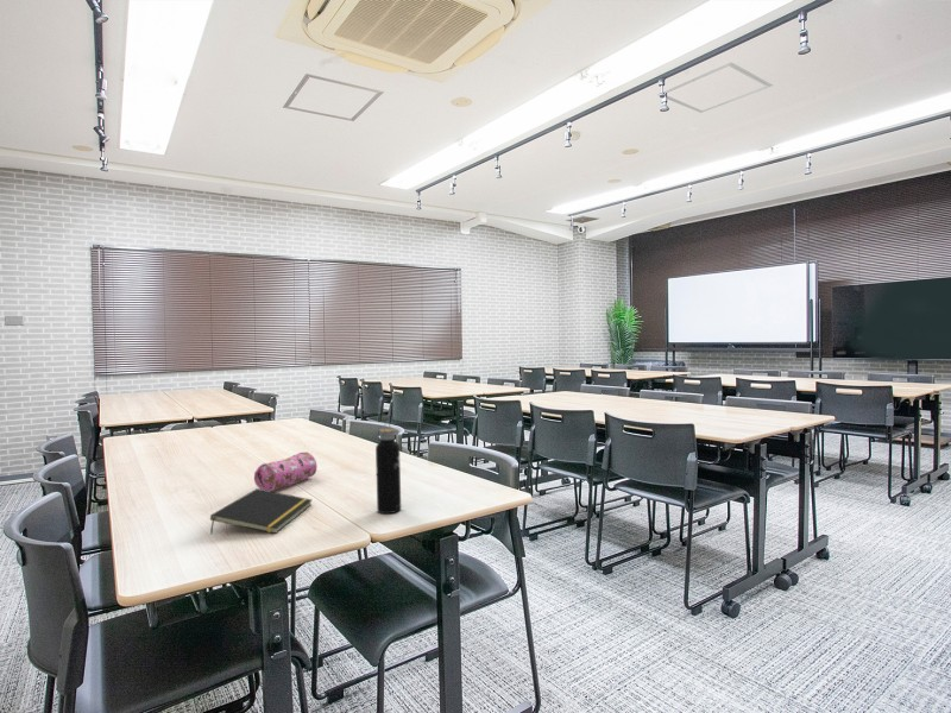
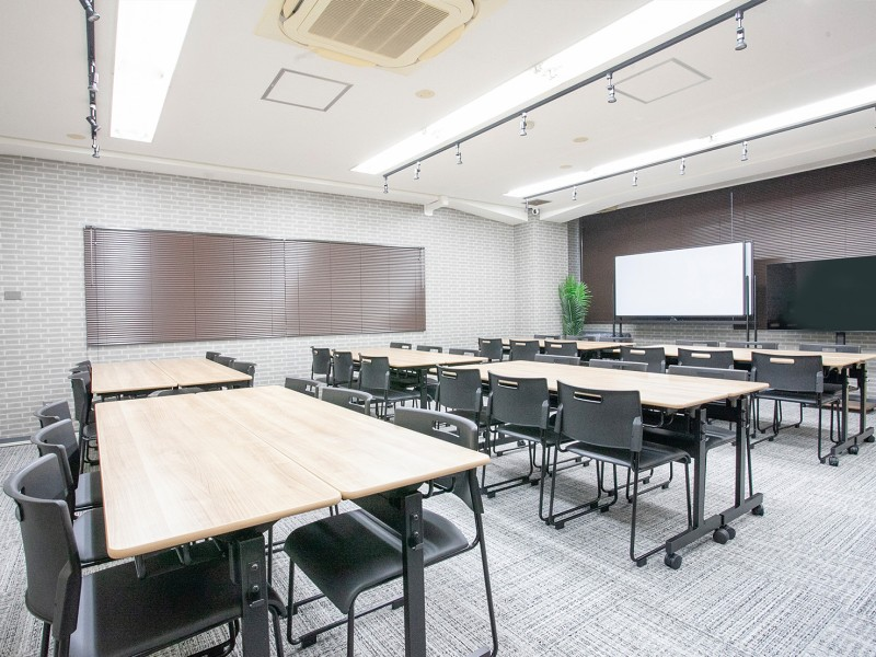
- water bottle [374,419,402,515]
- notepad [209,487,313,536]
- pencil case [253,450,319,492]
